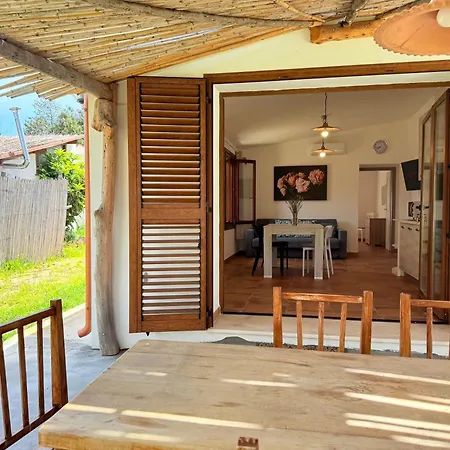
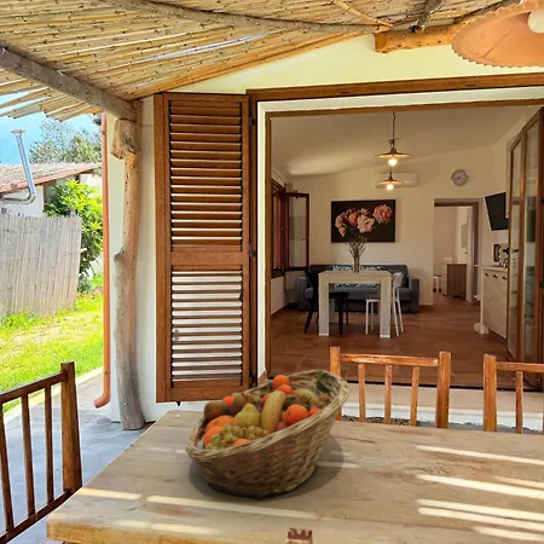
+ fruit basket [185,369,353,500]
